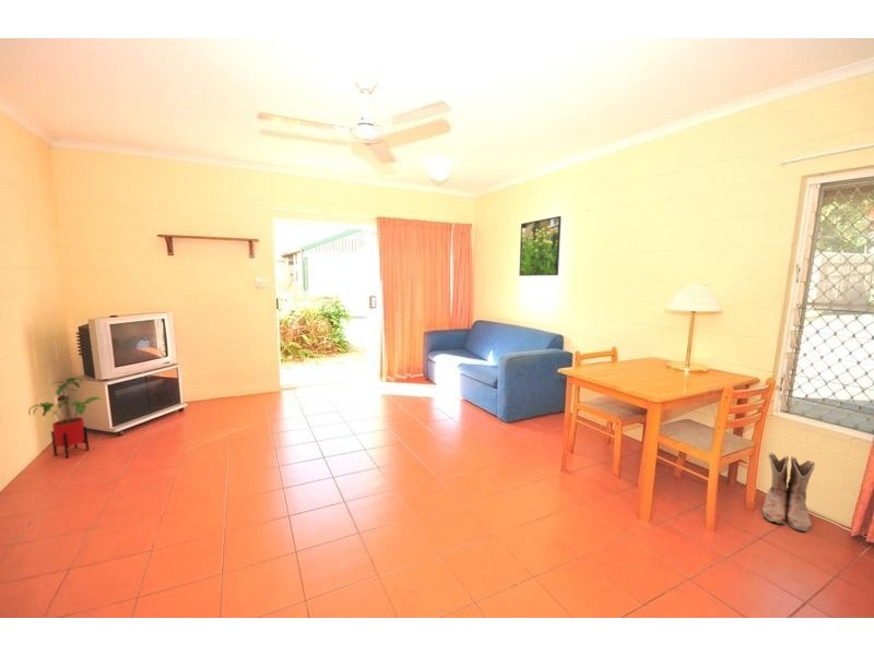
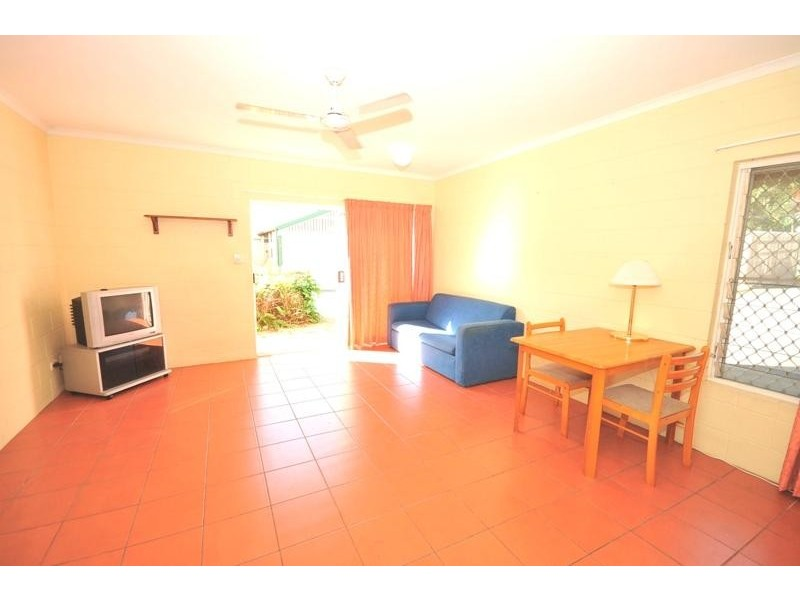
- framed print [518,215,563,277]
- house plant [27,377,103,460]
- boots [760,452,816,533]
